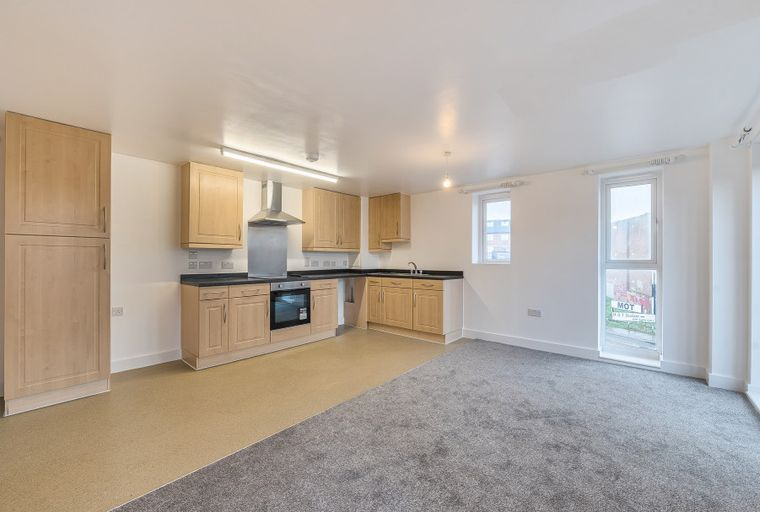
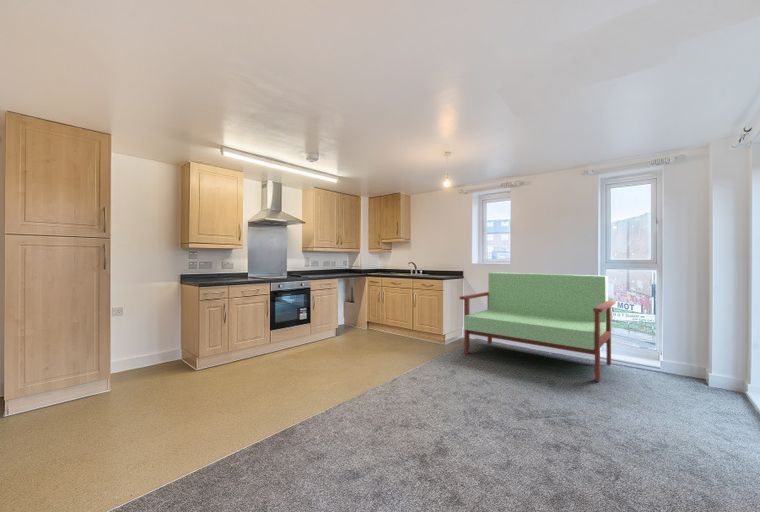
+ futon [459,271,616,383]
